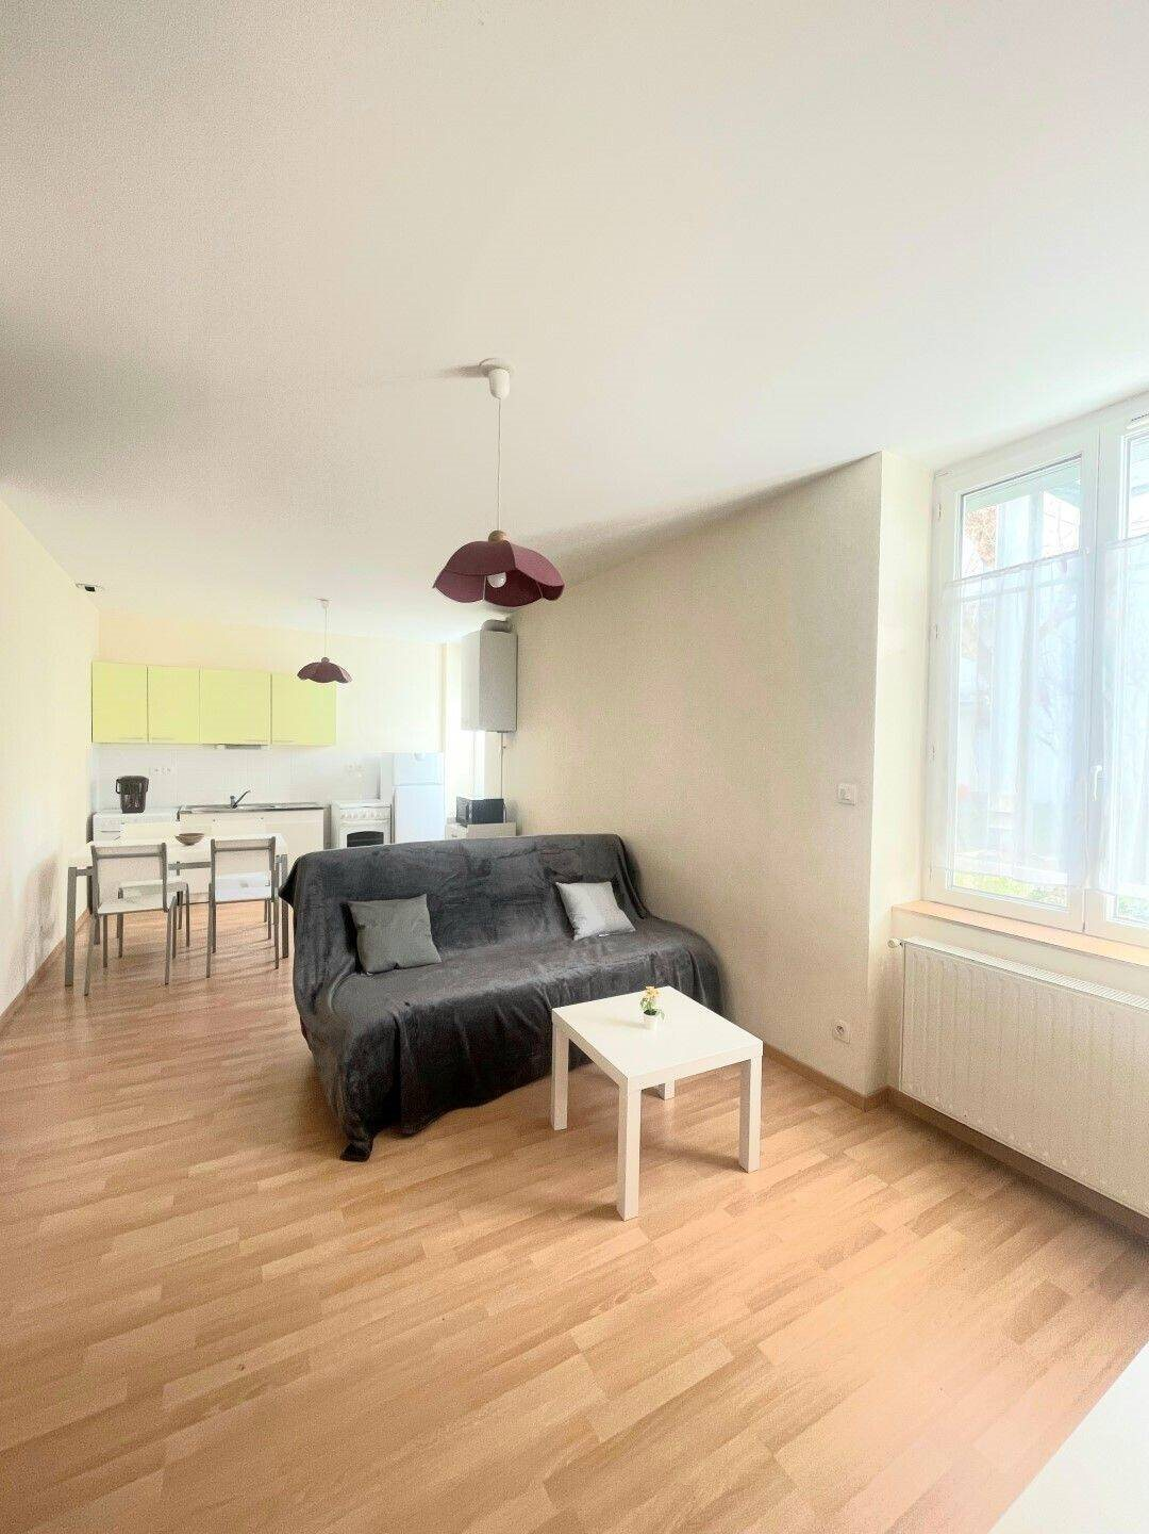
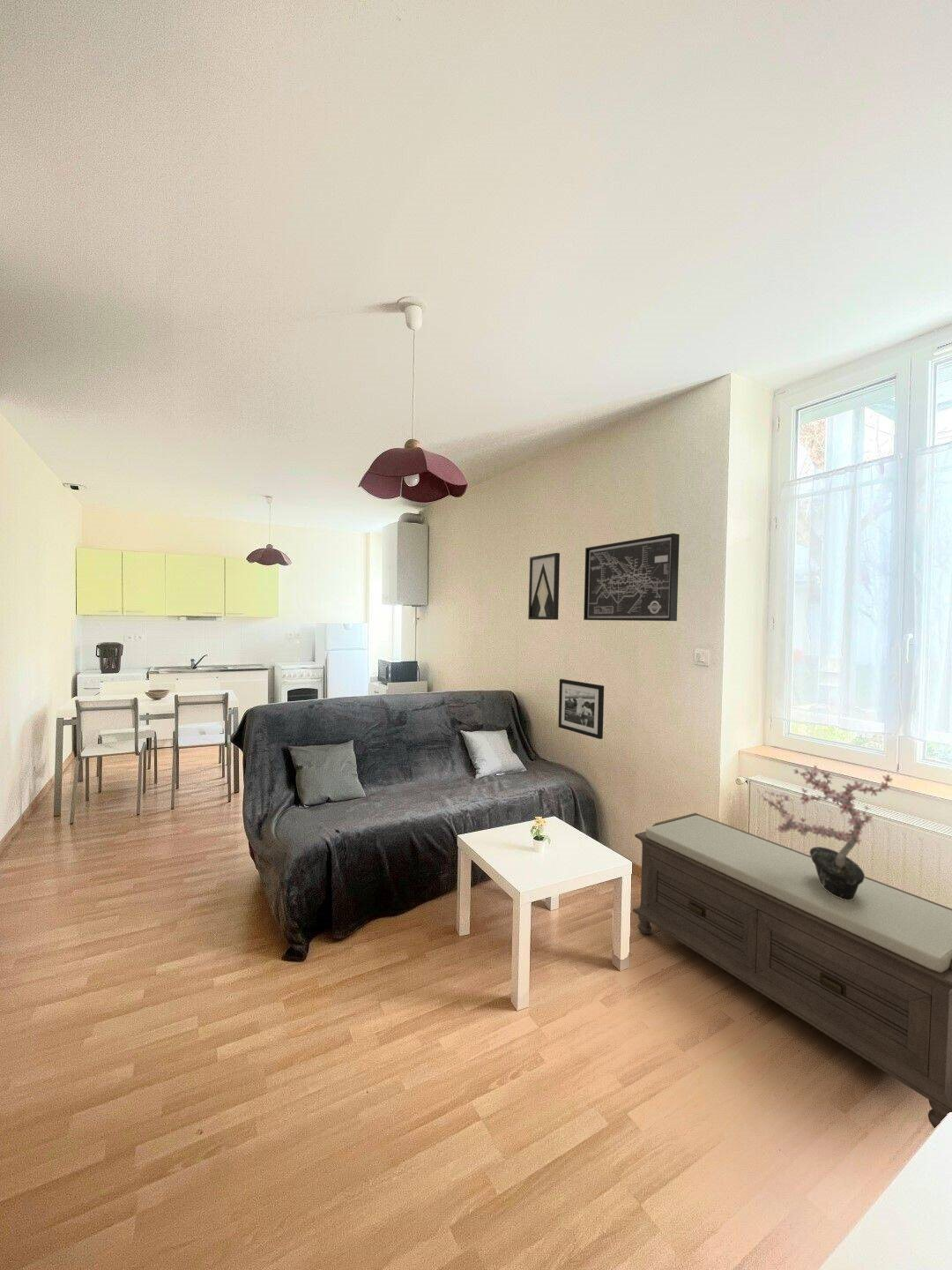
+ potted plant [760,765,894,900]
+ bench [632,812,952,1129]
+ wall art [527,552,561,621]
+ picture frame [558,678,605,740]
+ wall art [583,533,681,622]
